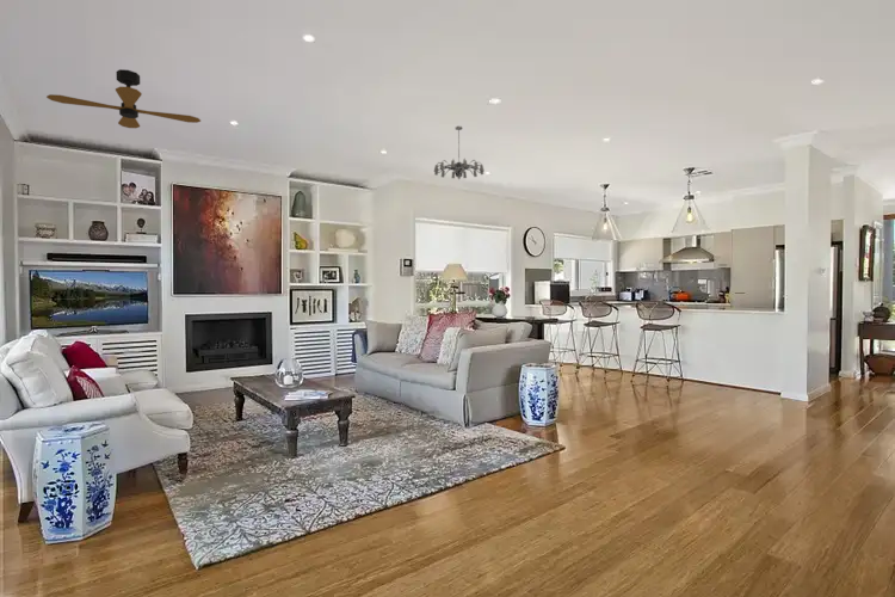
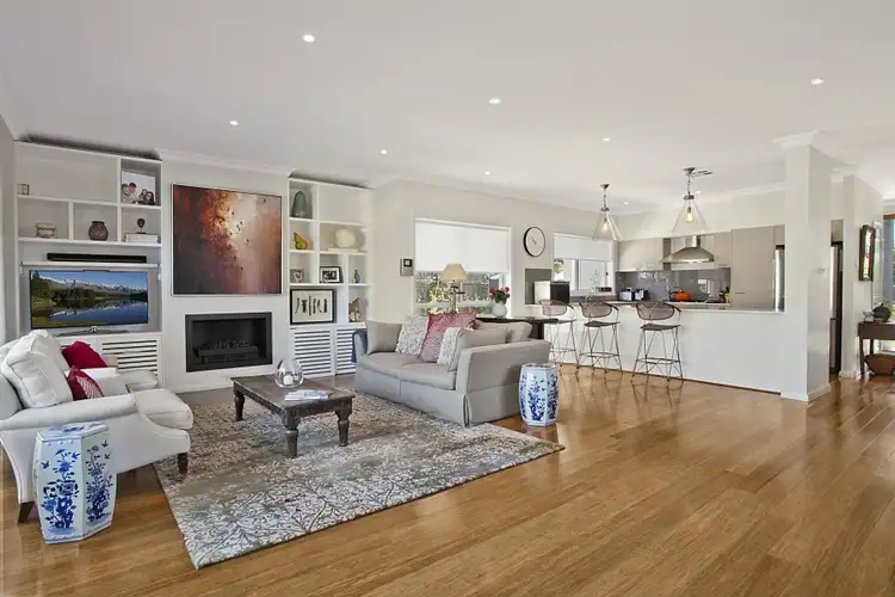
- chandelier [433,125,486,181]
- ceiling fan [45,68,202,129]
